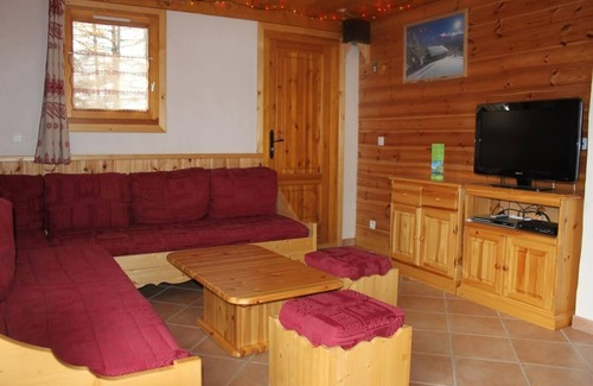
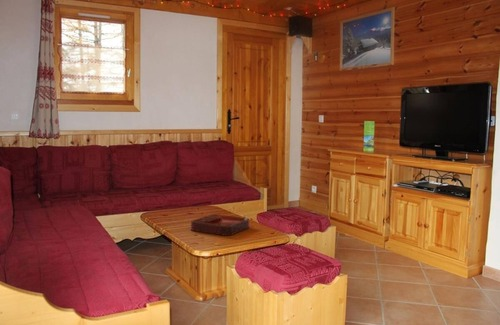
+ decorative tray [190,213,250,237]
